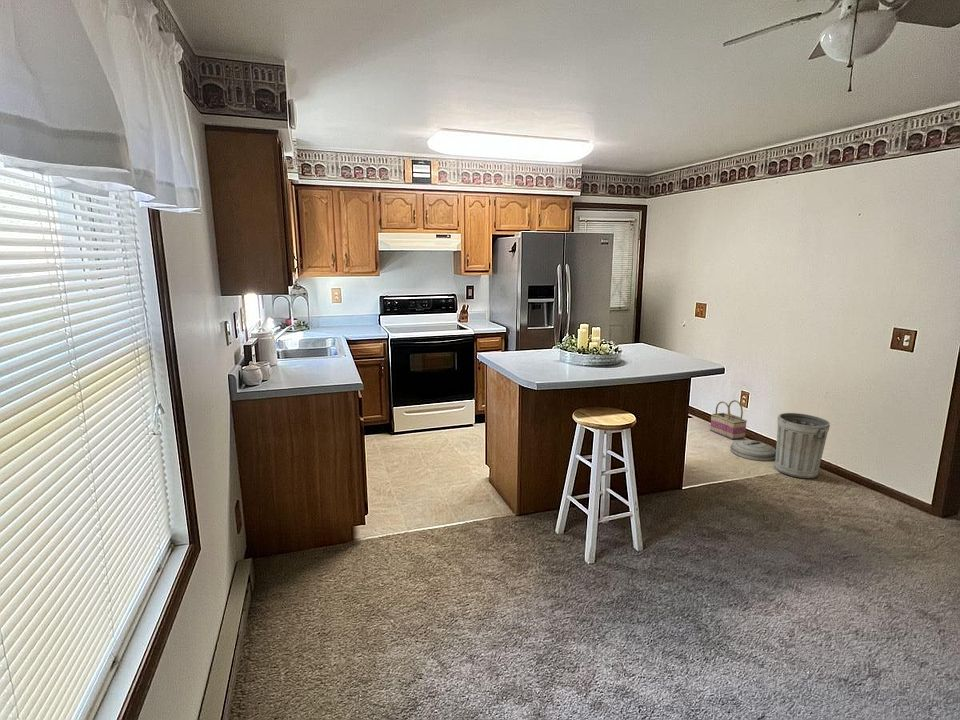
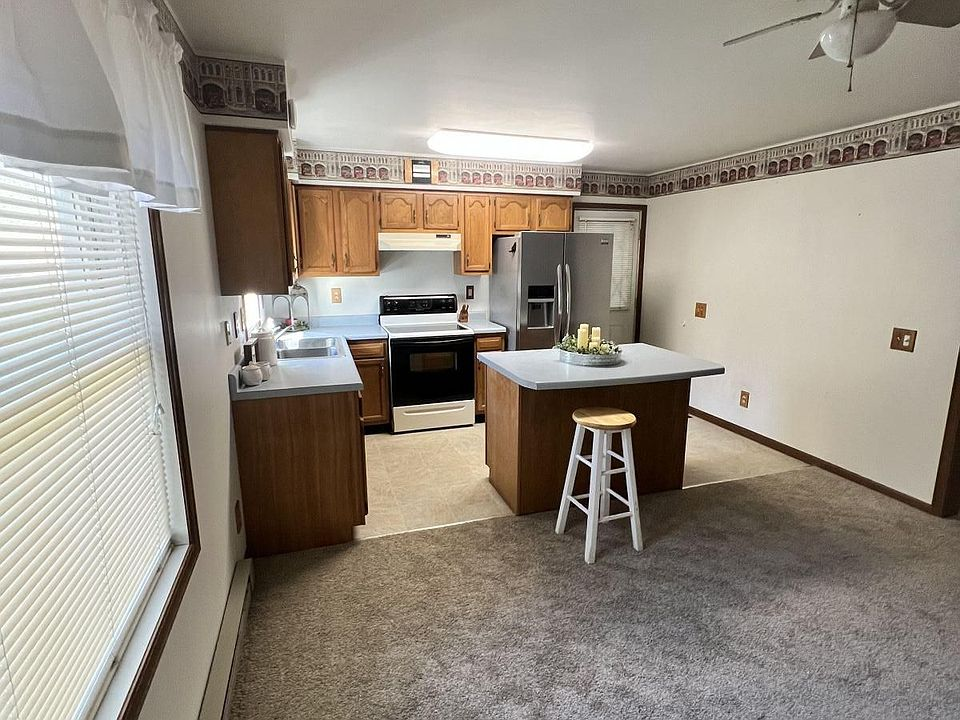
- trash can [730,412,831,479]
- basket [709,399,748,440]
